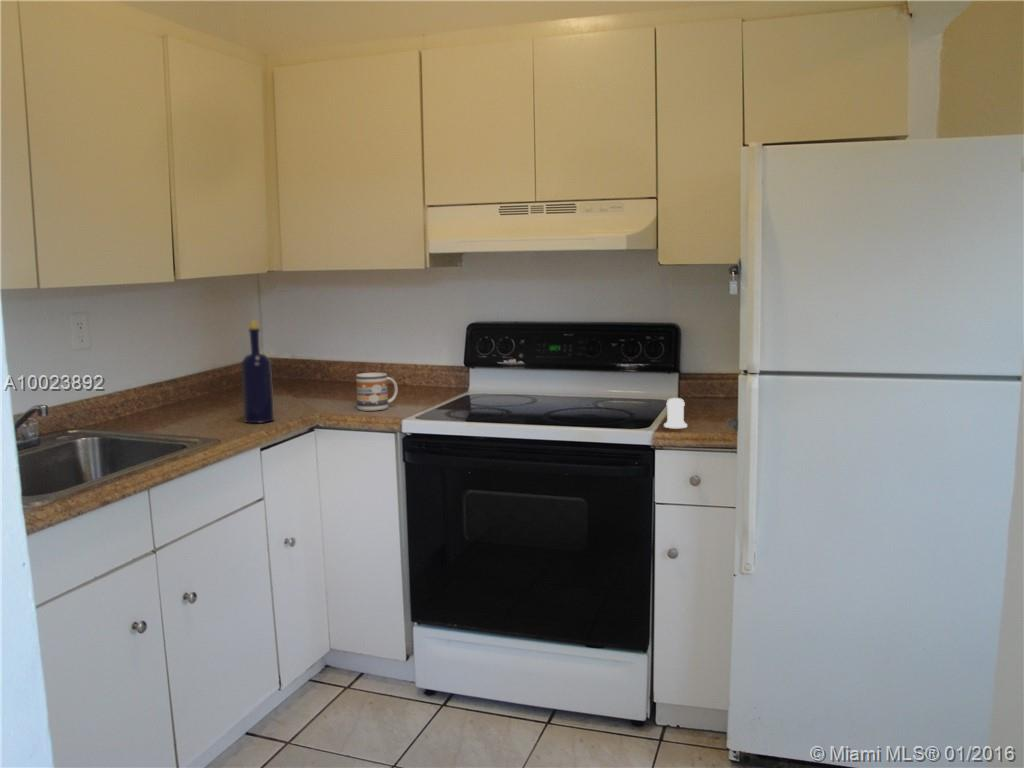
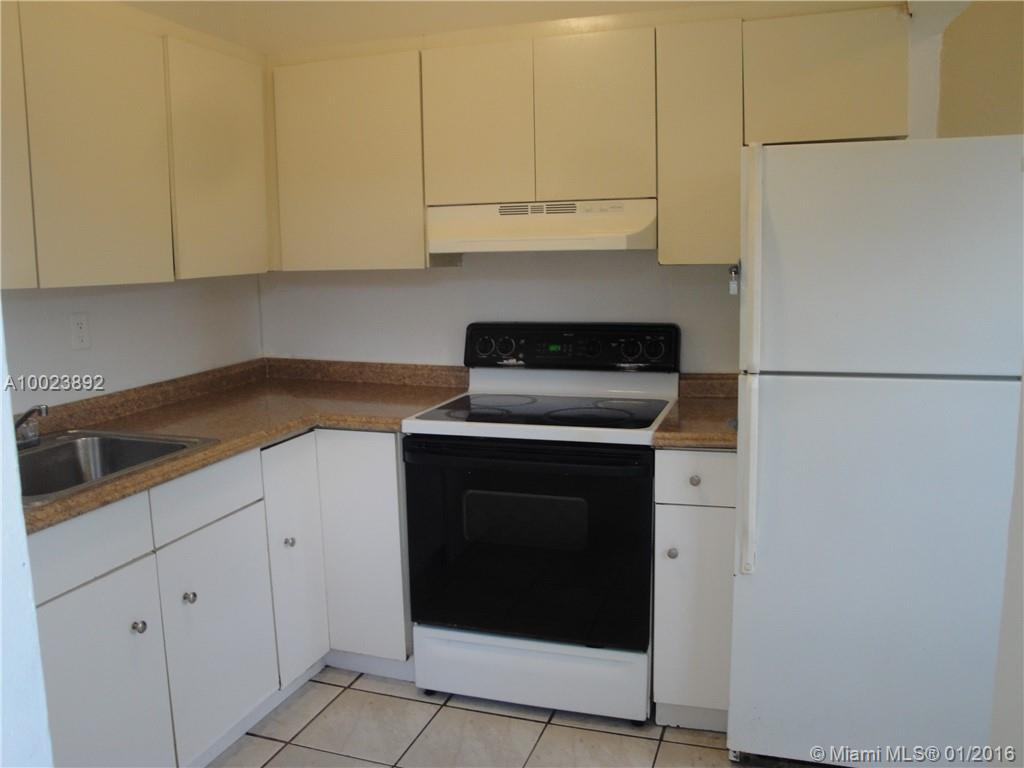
- mug [355,372,399,412]
- bottle [240,319,275,424]
- salt shaker [663,397,688,429]
